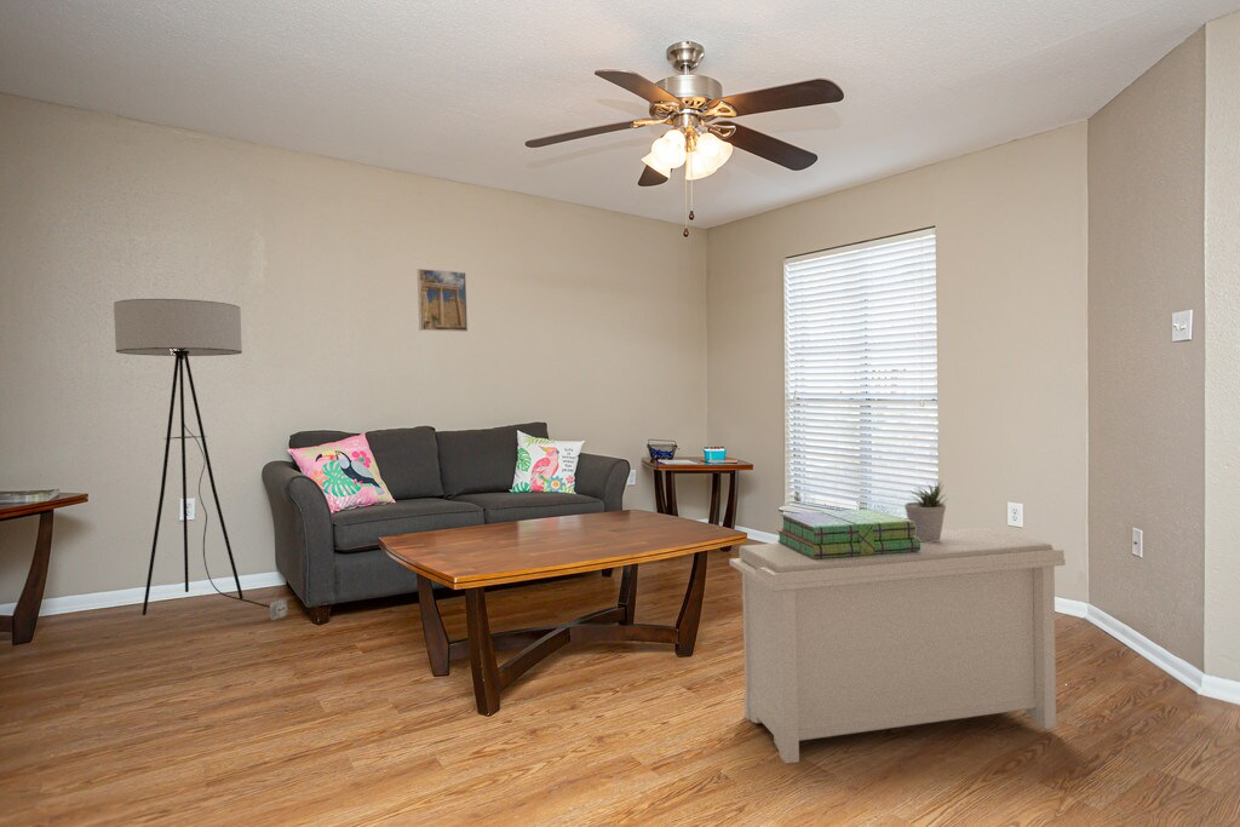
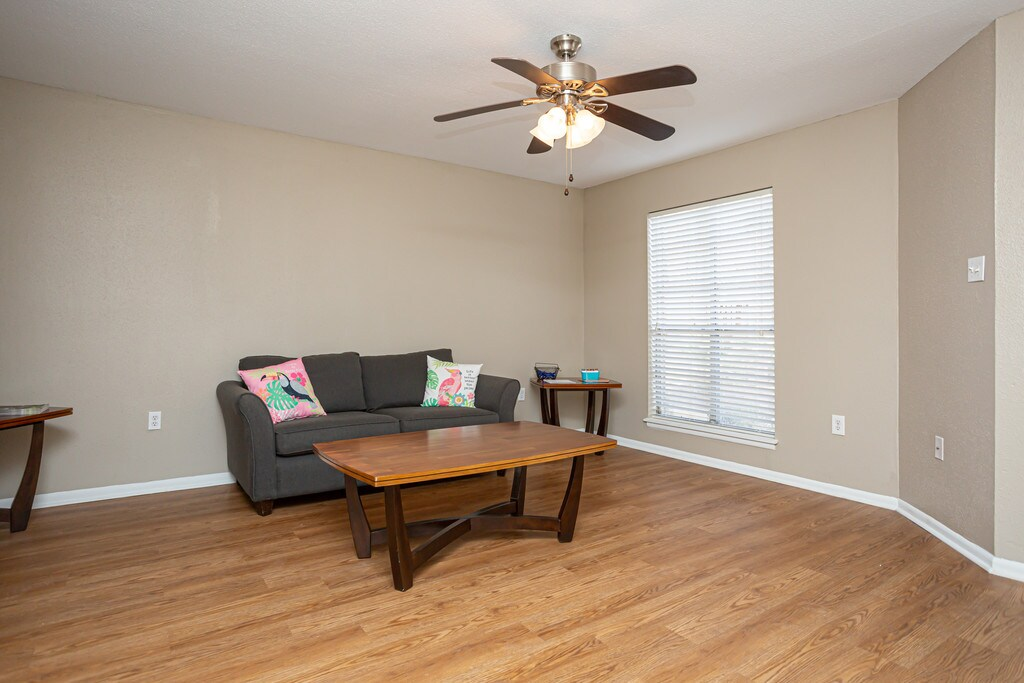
- bench [728,527,1066,764]
- floor lamp [113,298,288,621]
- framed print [417,268,469,333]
- stack of books [776,507,920,559]
- potted plant [903,479,949,542]
